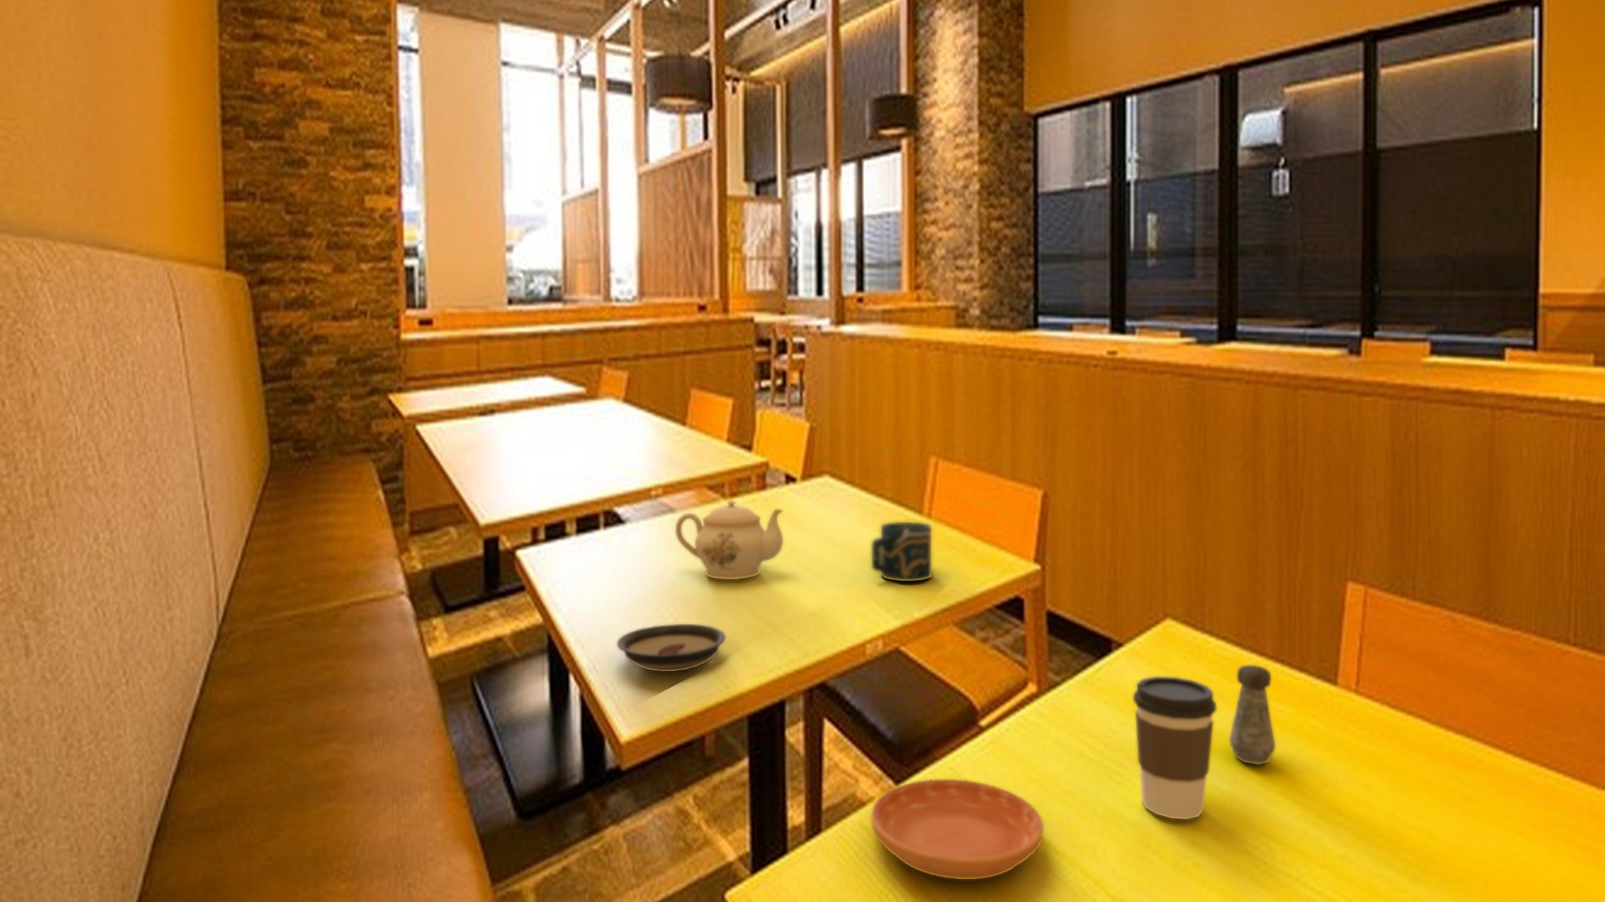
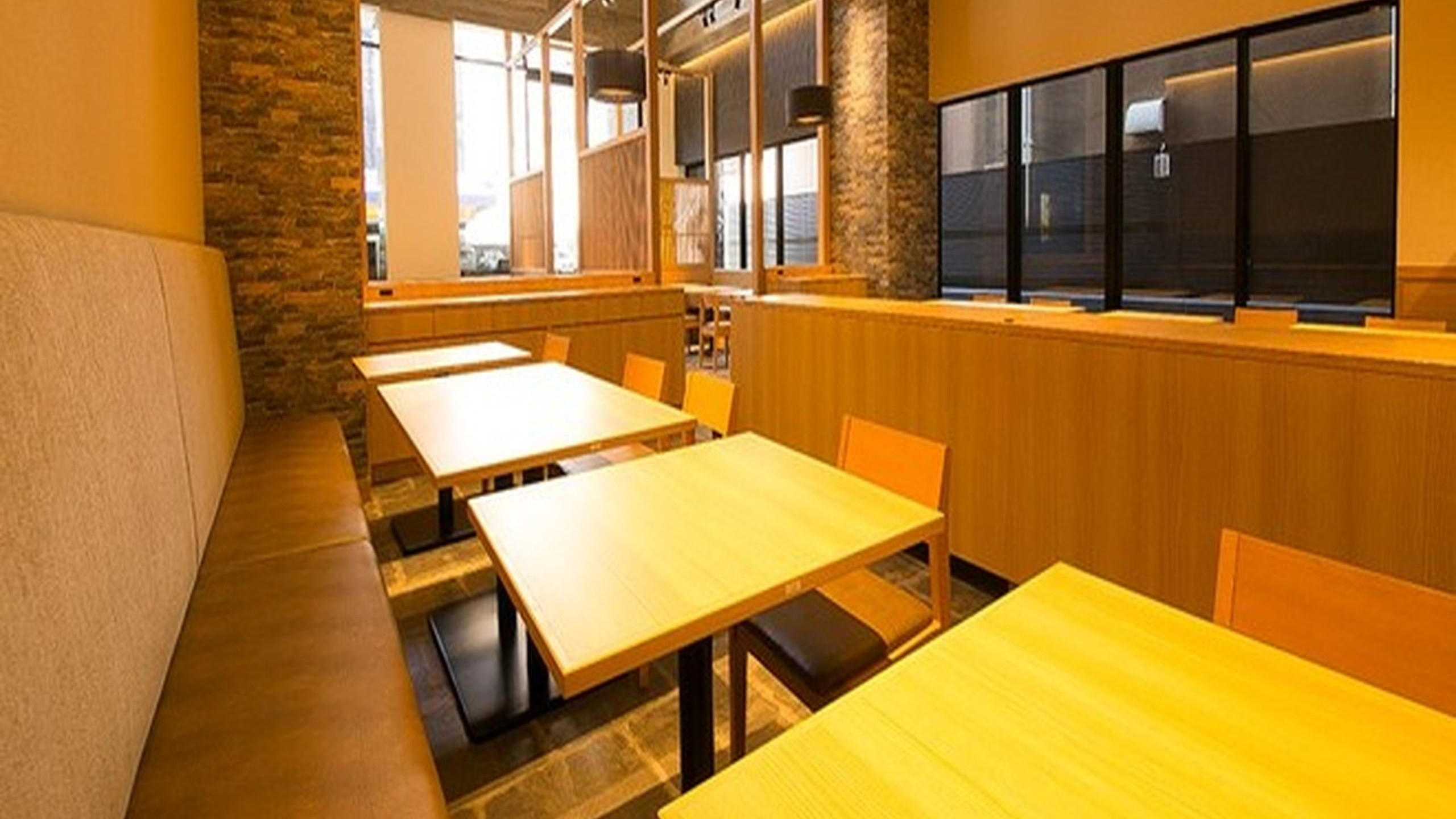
- salt shaker [1229,664,1275,765]
- saucer [870,779,1045,880]
- cup [871,521,933,582]
- saucer [616,623,726,672]
- teapot [675,500,785,580]
- coffee cup [1132,676,1217,819]
